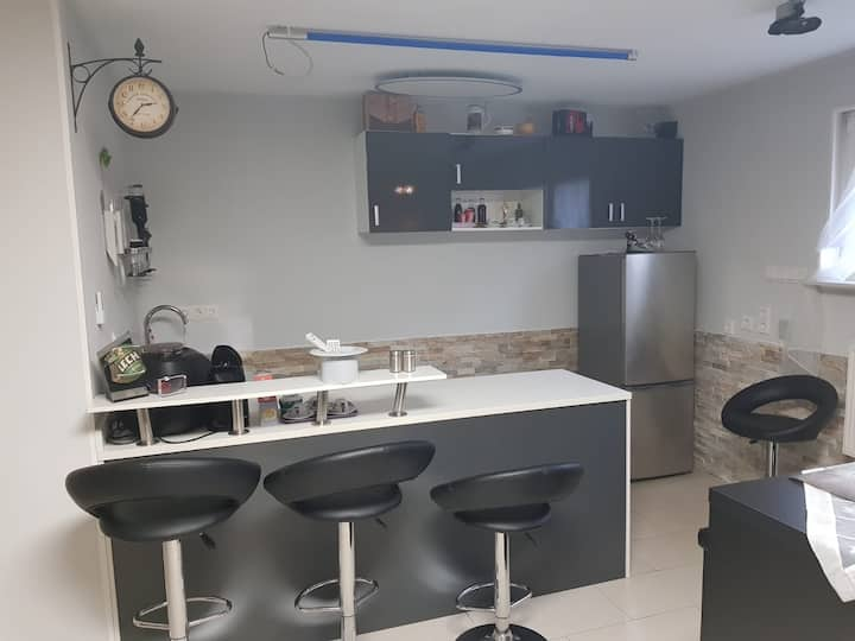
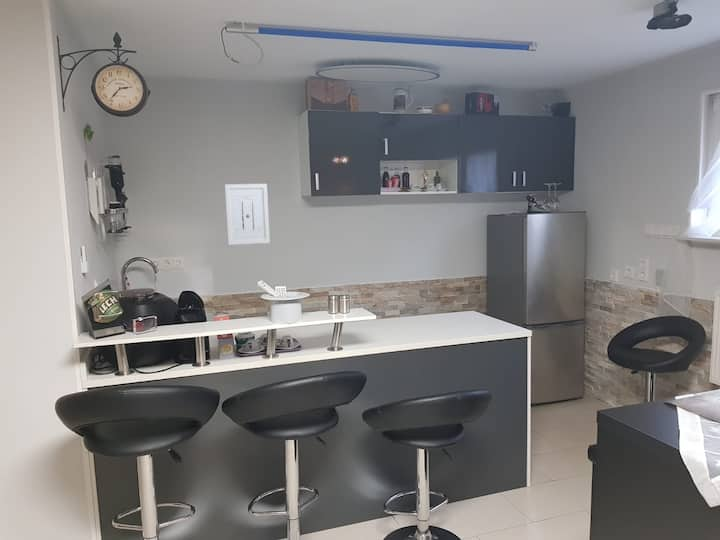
+ wall art [224,183,271,246]
